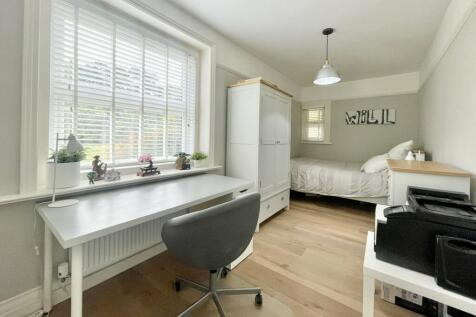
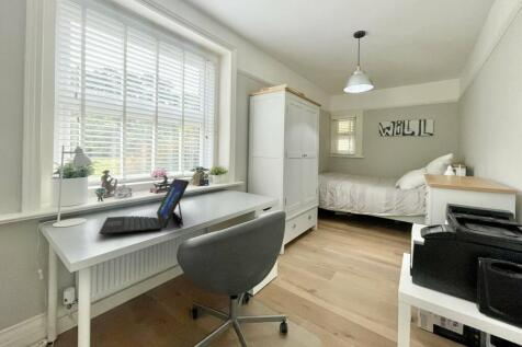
+ laptop [98,177,191,235]
